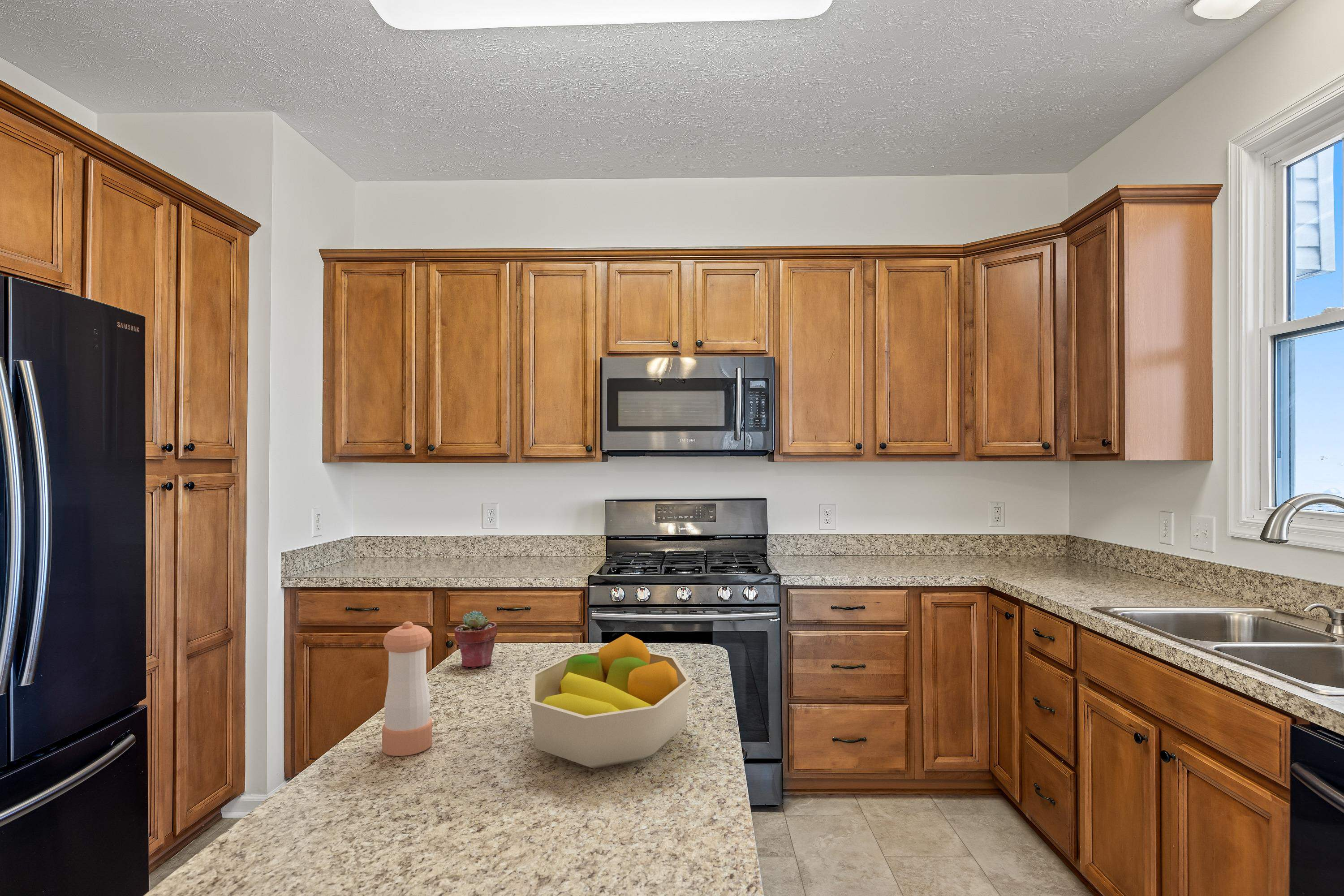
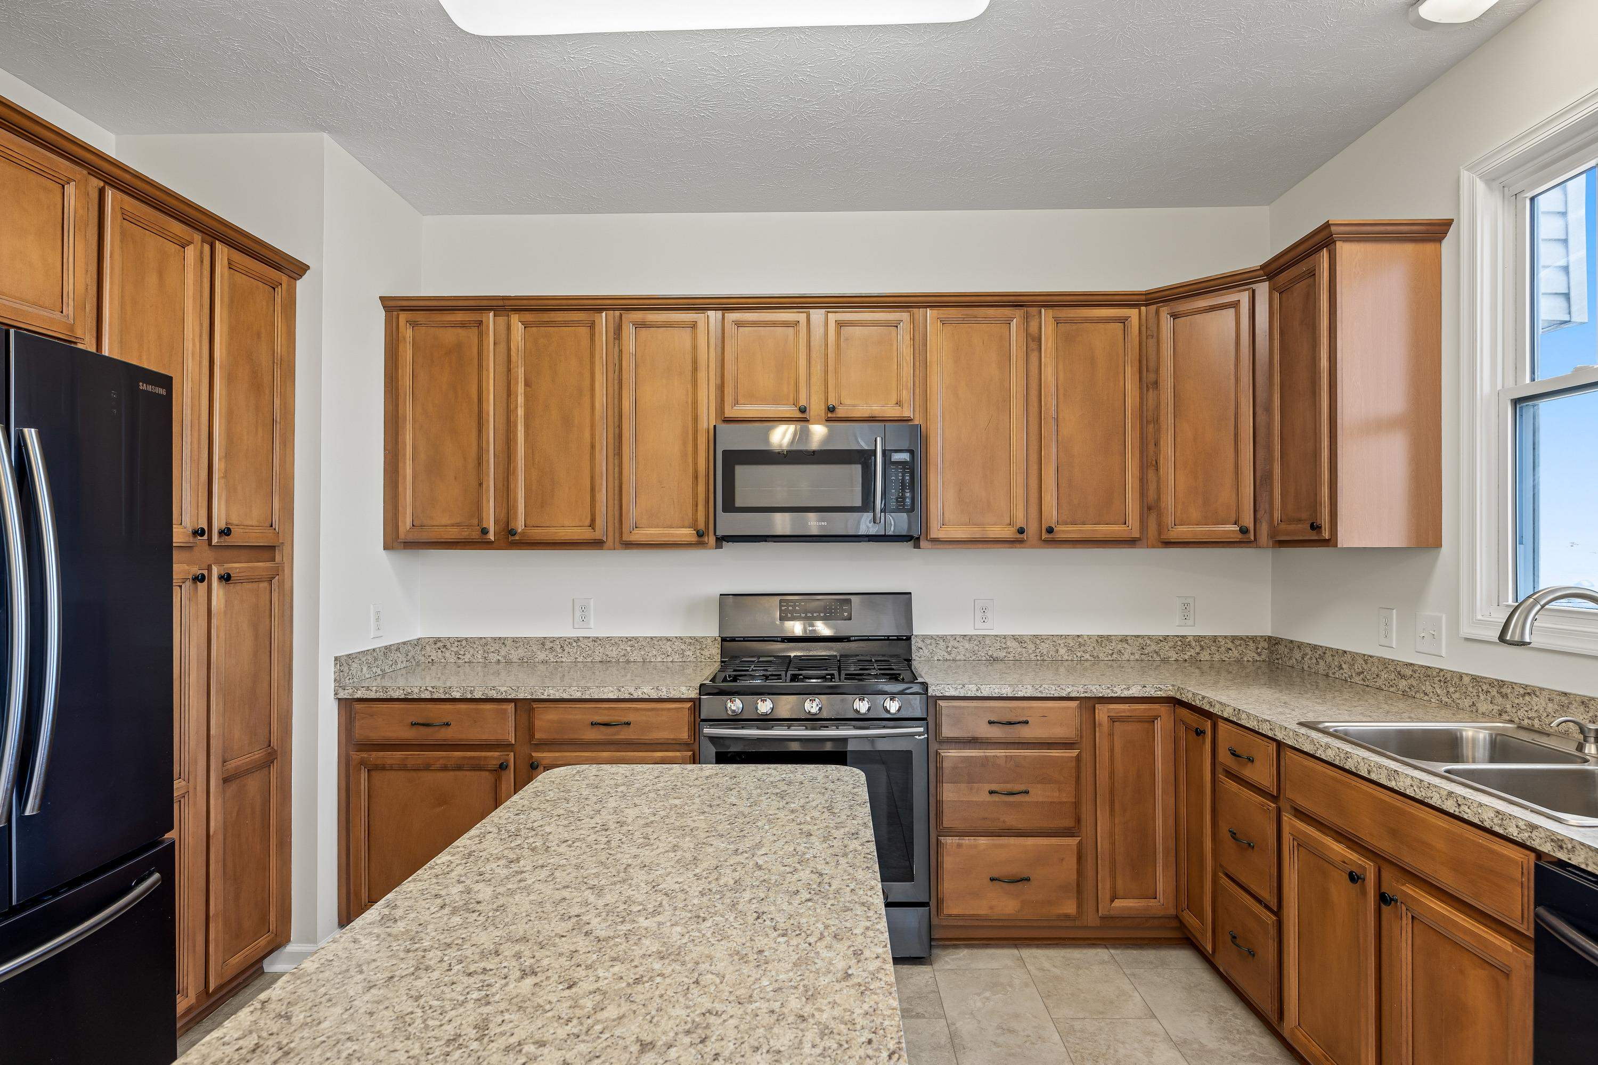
- potted succulent [454,610,498,669]
- fruit bowl [530,633,691,769]
- pepper shaker [382,621,433,756]
